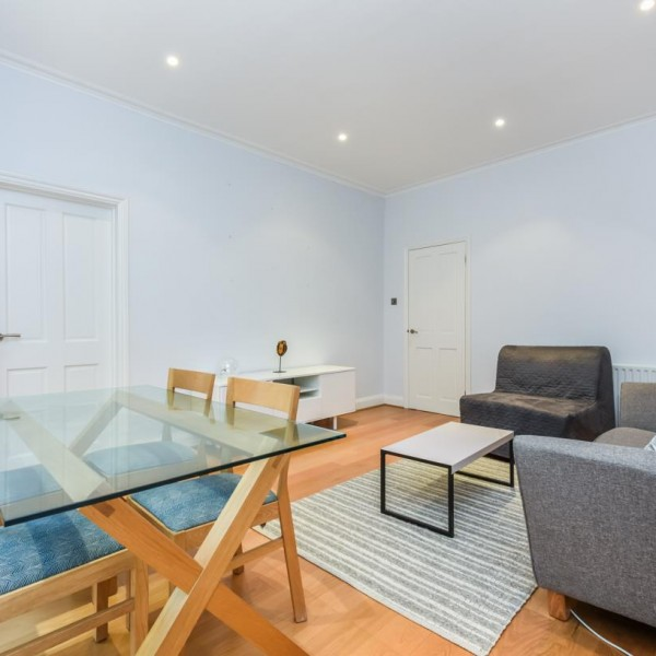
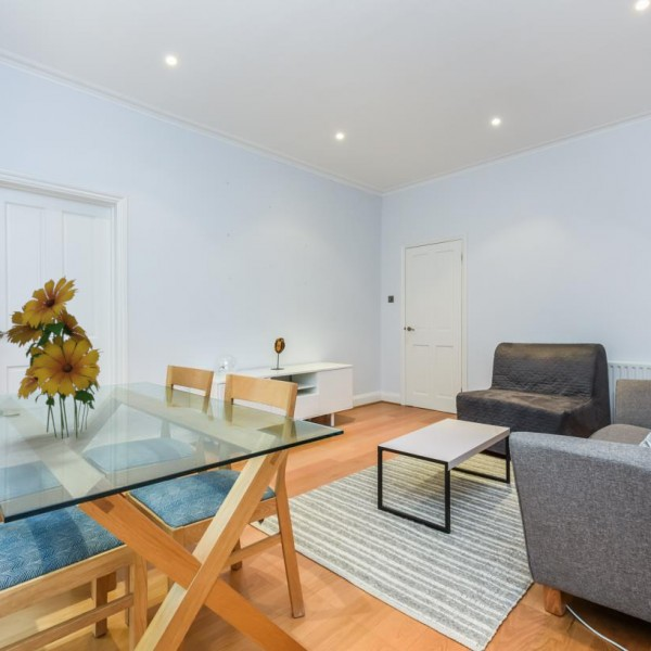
+ flower bouquet [5,275,104,441]
